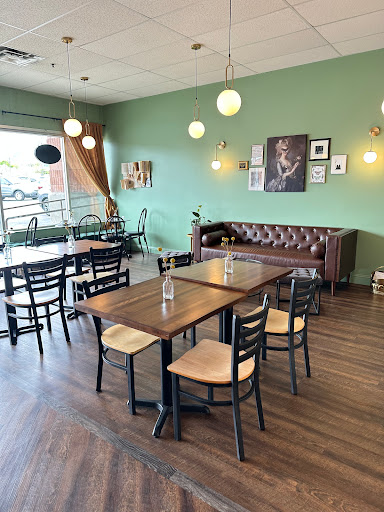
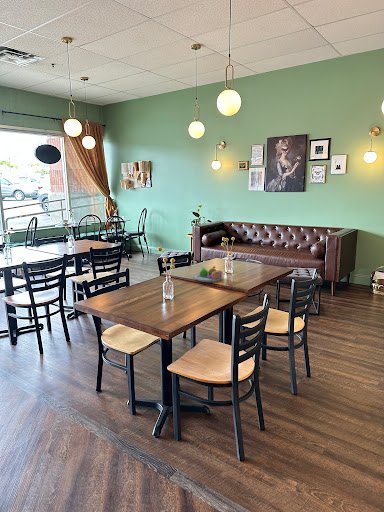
+ fruit bowl [193,265,224,283]
